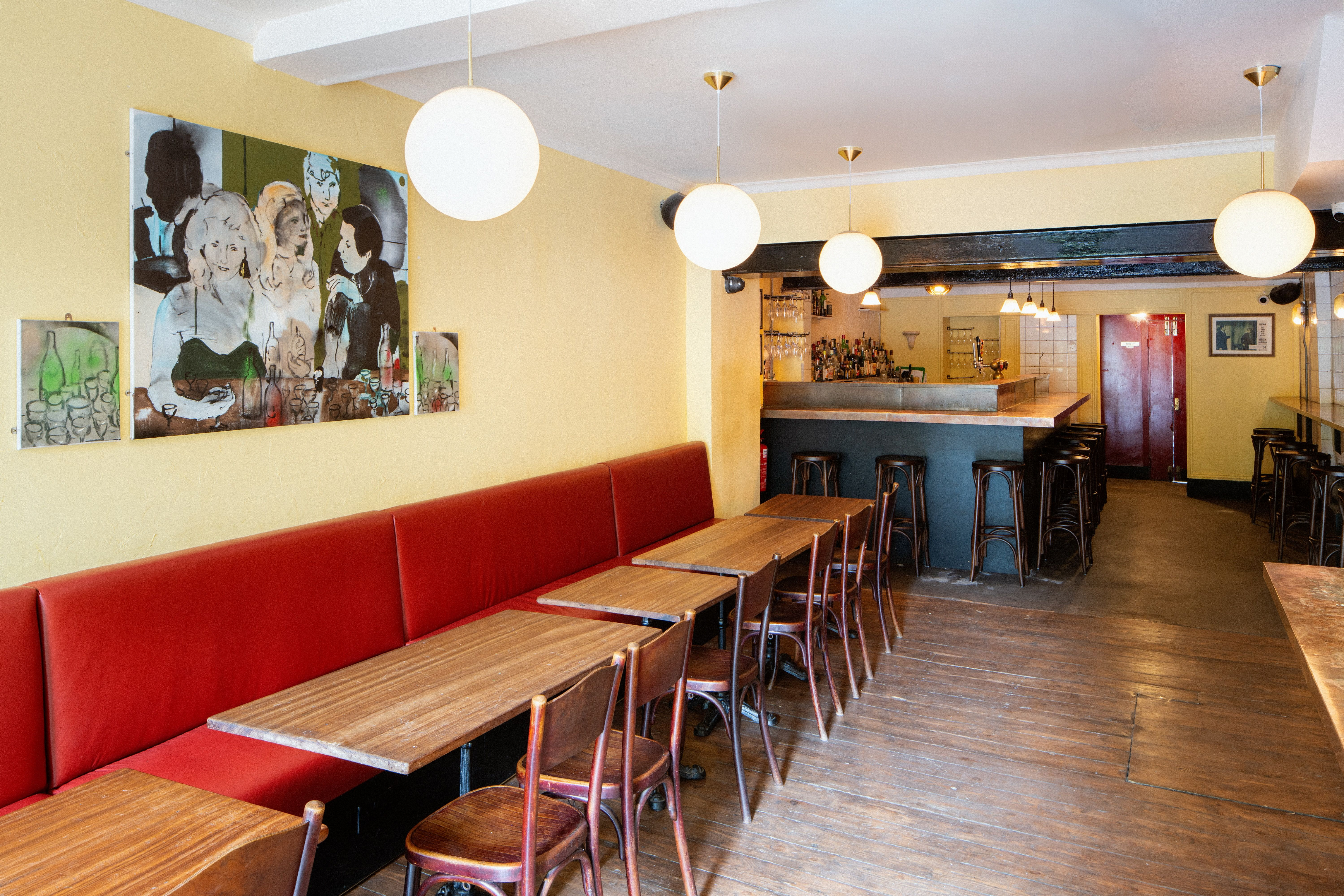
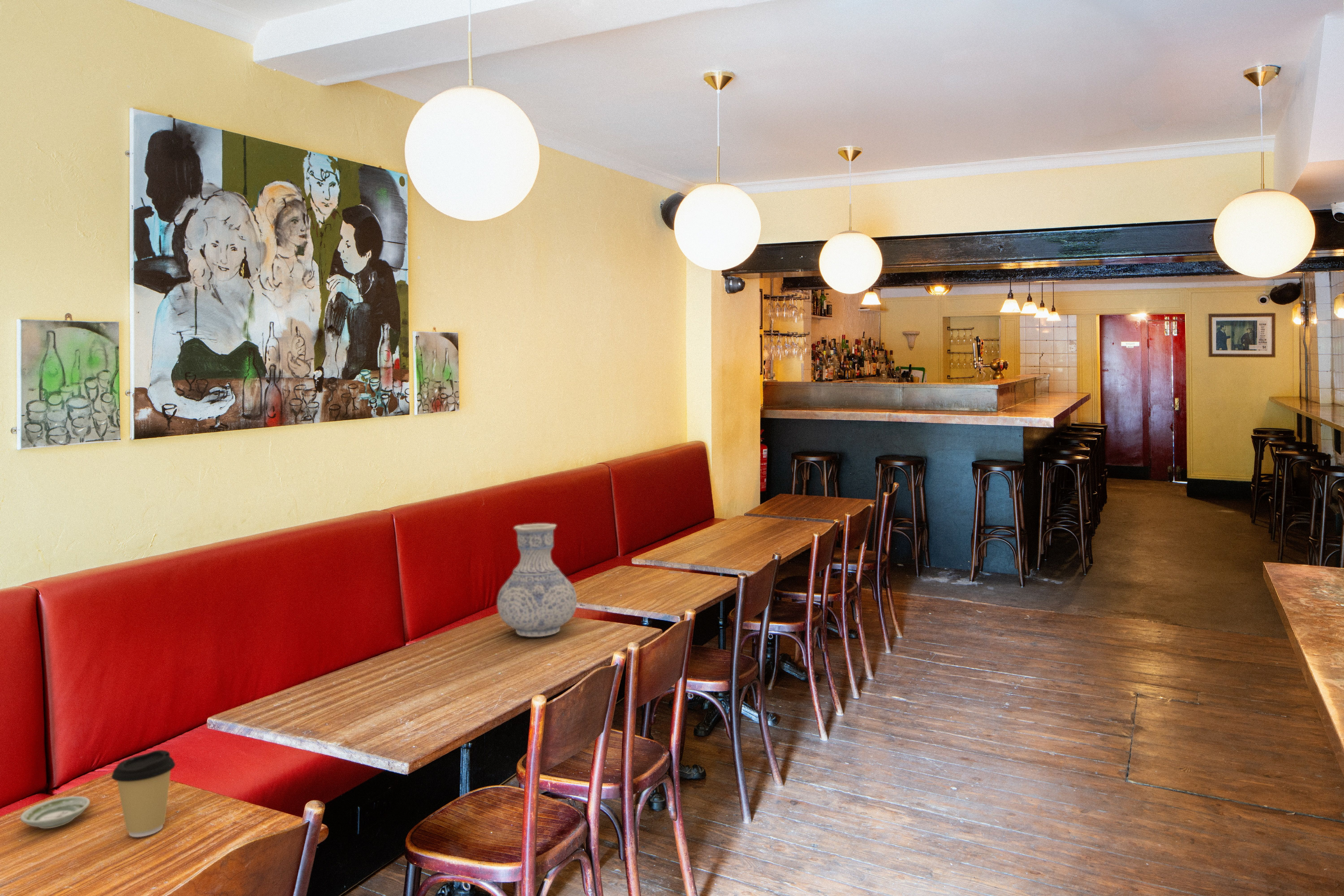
+ vase [497,523,577,637]
+ coffee cup [111,750,176,837]
+ saucer [20,796,90,829]
